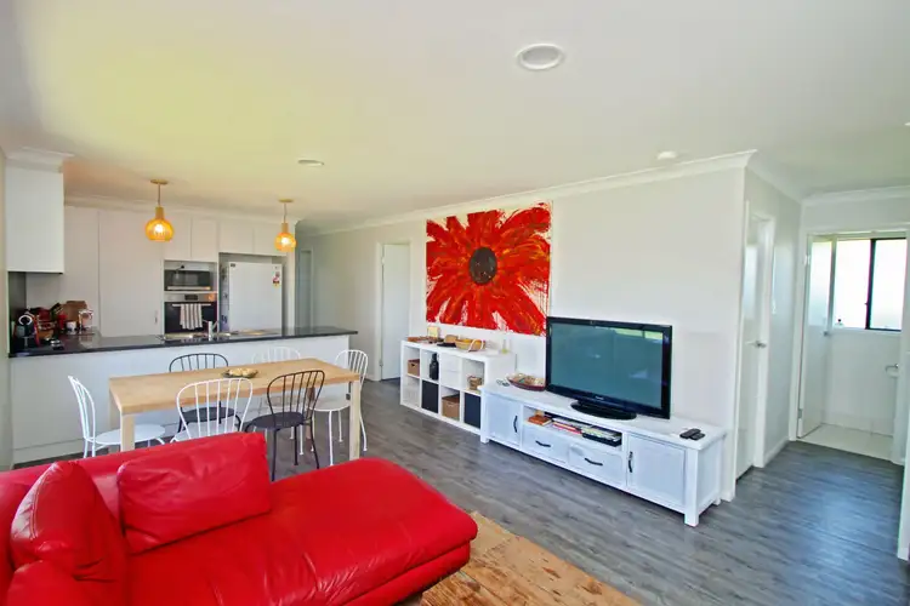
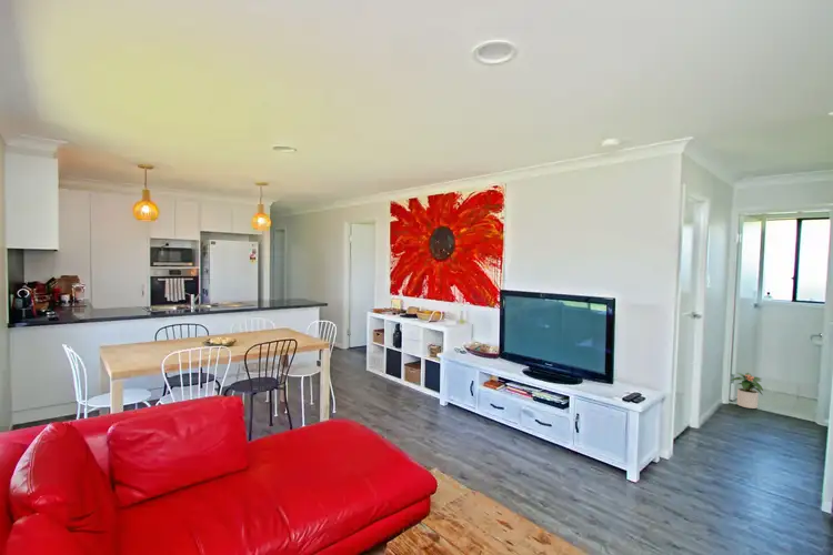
+ potted plant [730,371,764,410]
